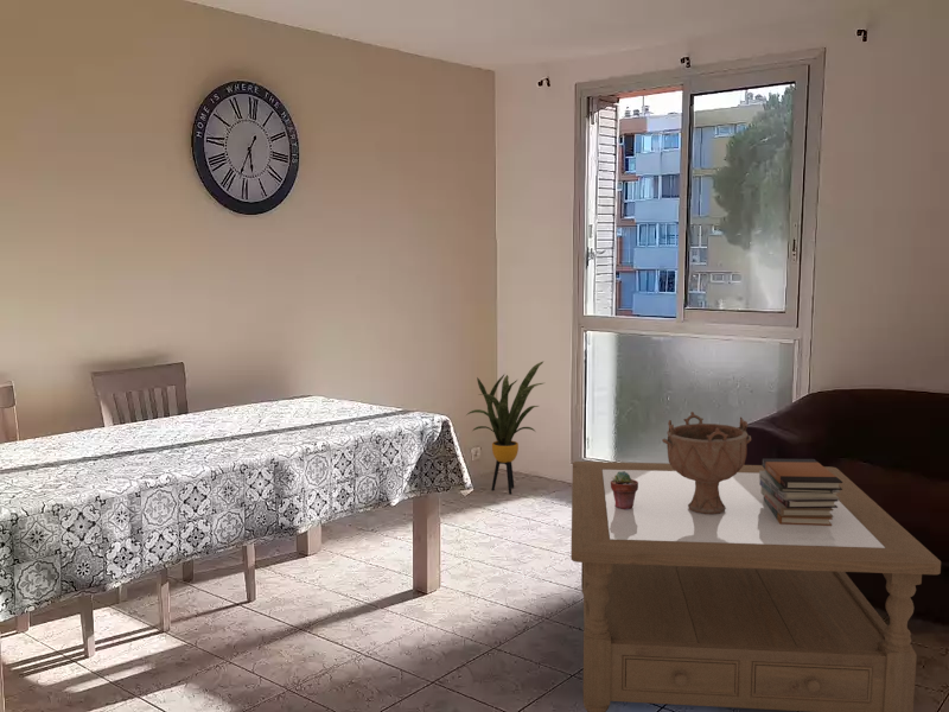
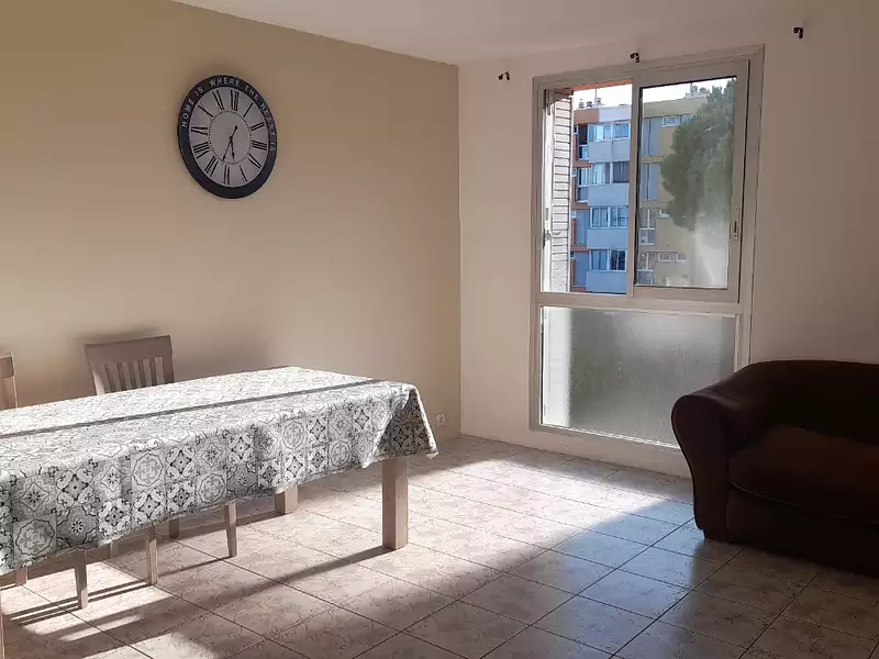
- house plant [465,361,546,495]
- potted succulent [611,471,638,509]
- book stack [759,458,842,526]
- coffee table [569,460,942,712]
- decorative bowl [661,411,752,514]
